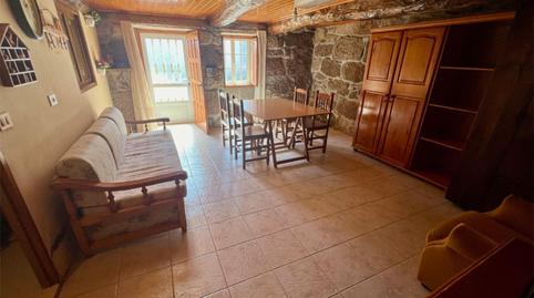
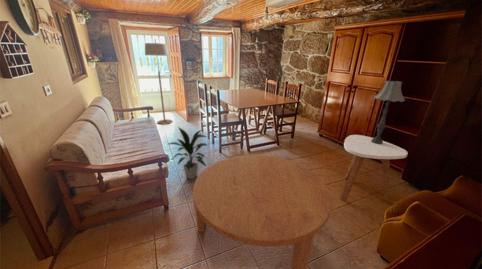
+ indoor plant [168,125,211,180]
+ floor lamp [144,38,174,125]
+ side table [340,134,409,203]
+ table lamp [371,80,406,144]
+ coffee table [192,154,333,269]
